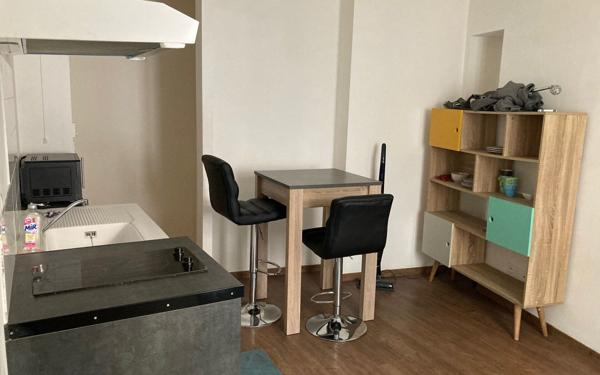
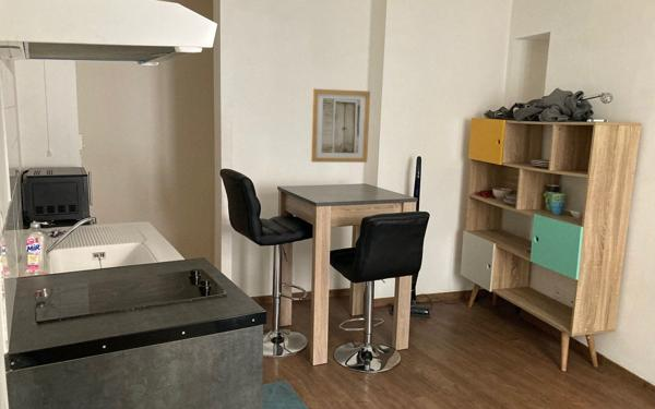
+ wall art [310,87,371,164]
